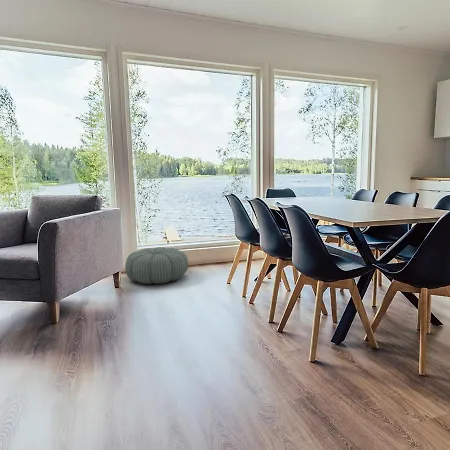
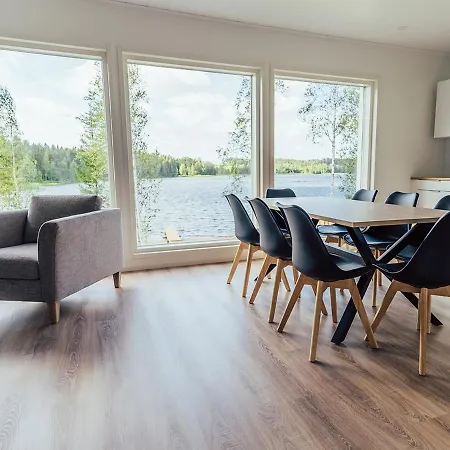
- pouf [124,246,189,285]
